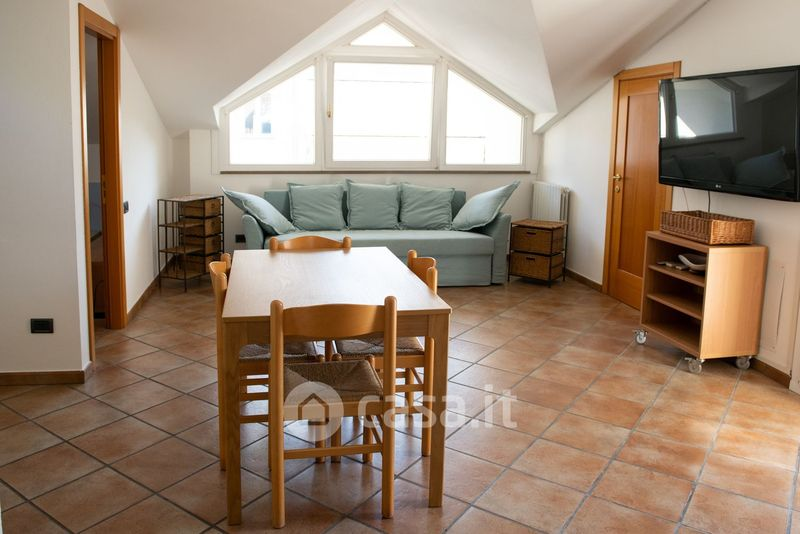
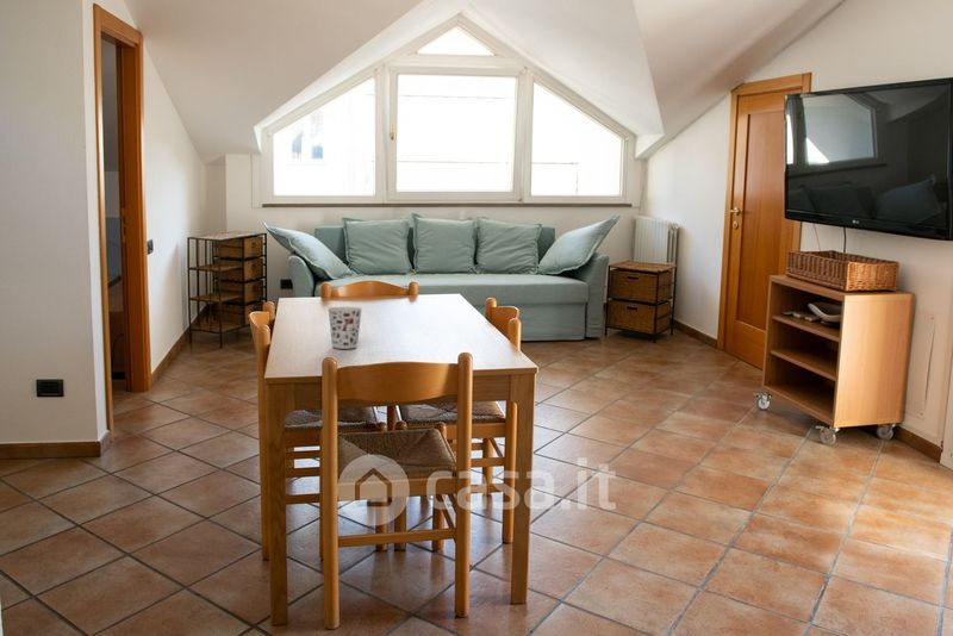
+ cup [326,306,363,350]
